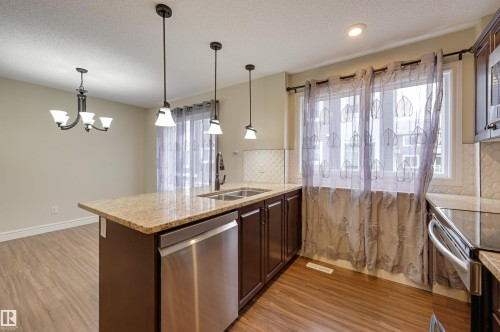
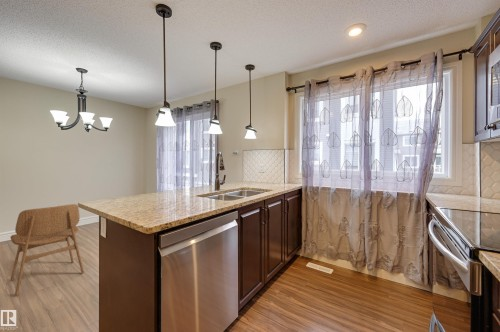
+ dining chair [10,203,85,297]
